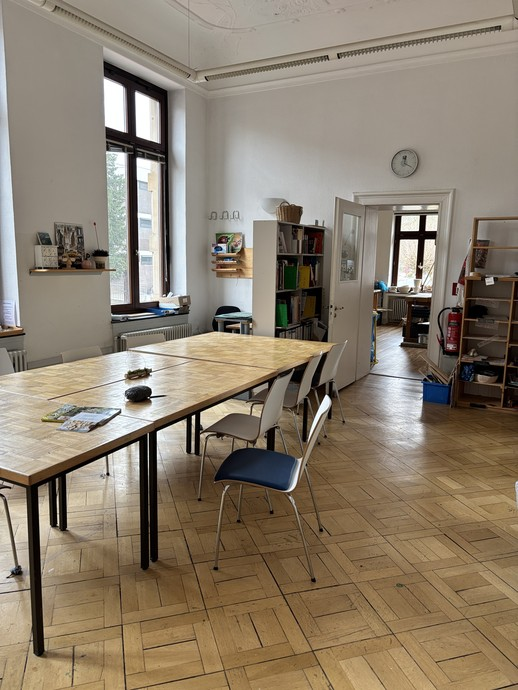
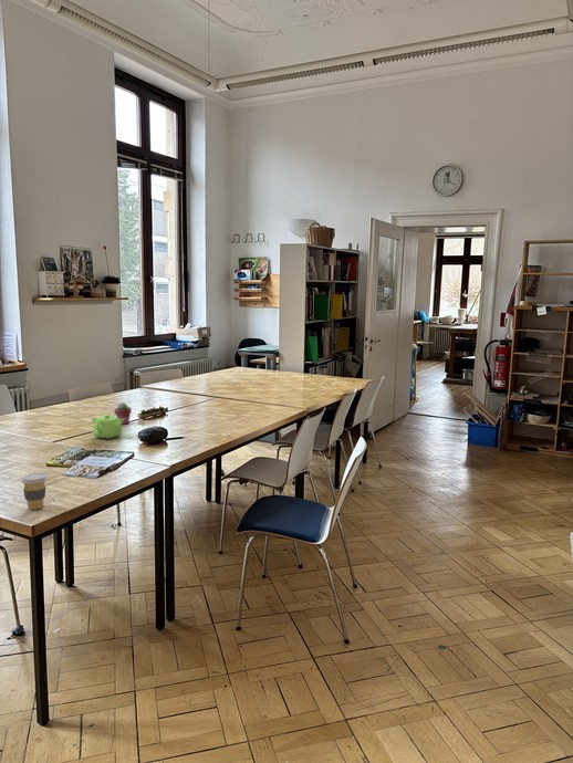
+ teapot [91,414,125,440]
+ potted succulent [113,401,133,426]
+ coffee cup [20,472,49,511]
